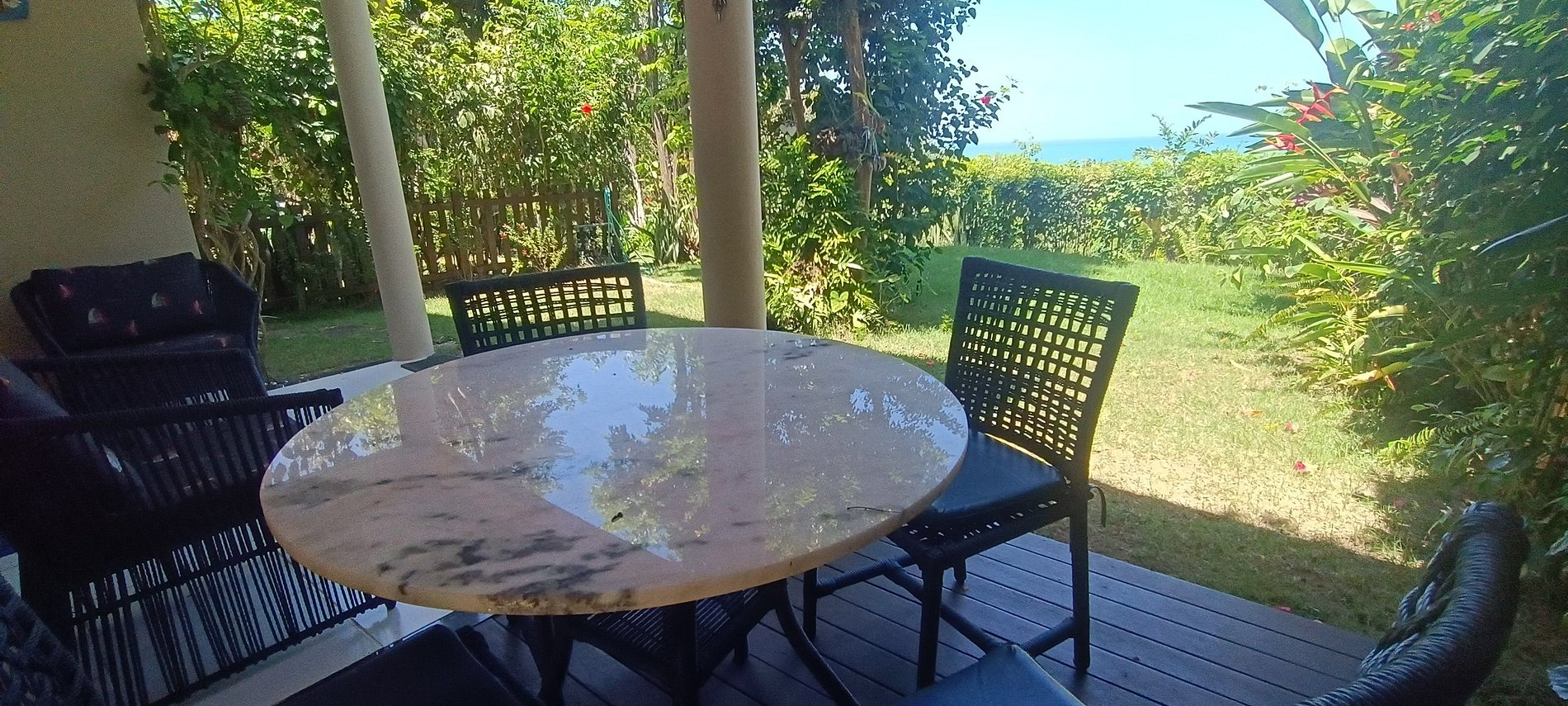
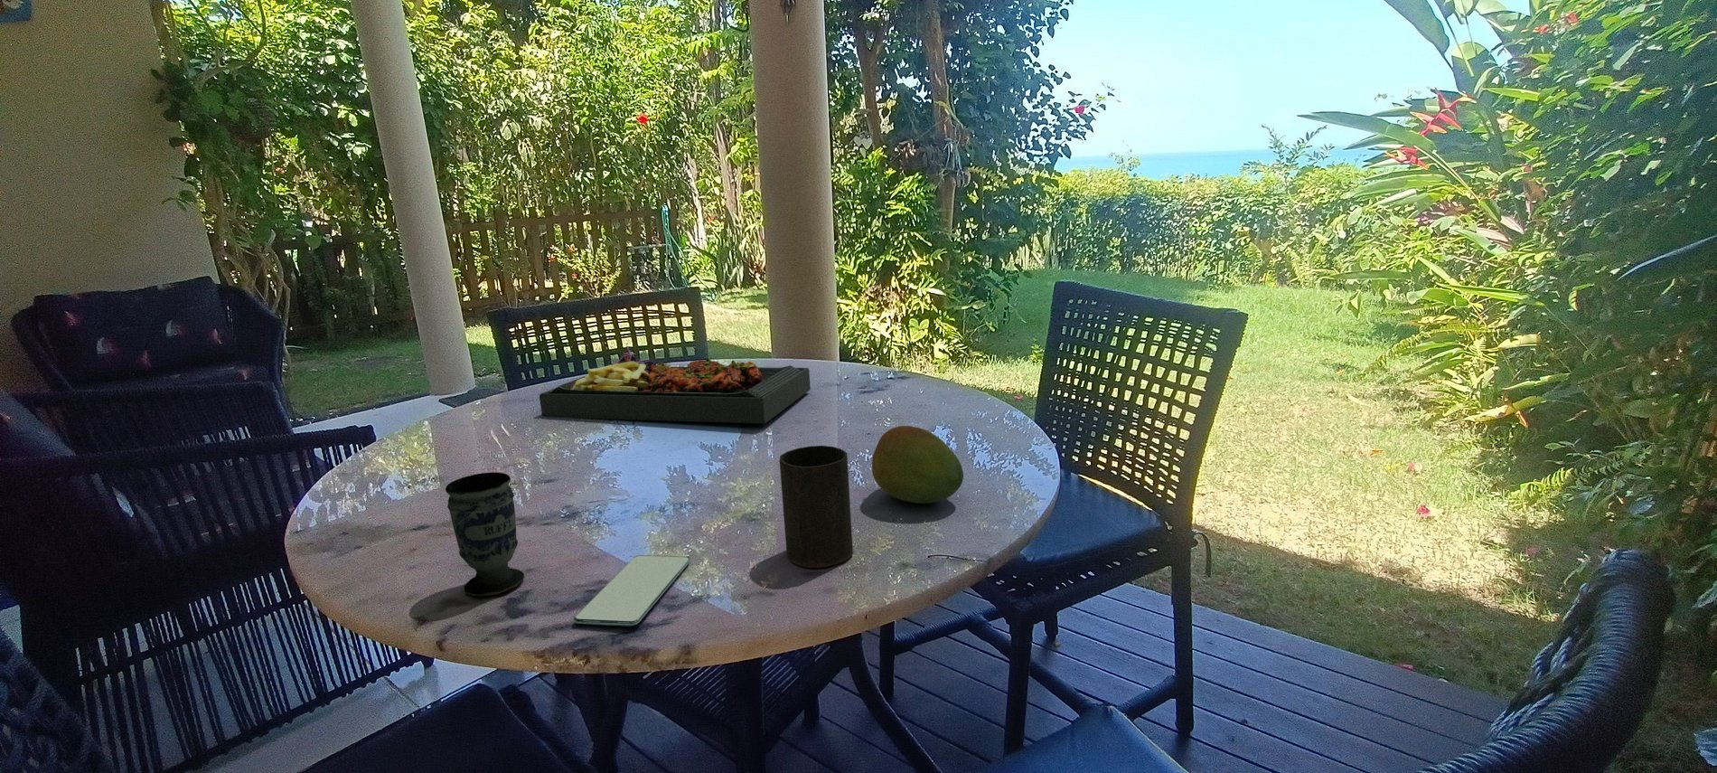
+ cup [779,445,854,568]
+ smartphone [573,554,691,626]
+ cup [445,471,525,597]
+ food platter [539,345,811,425]
+ fruit [872,425,965,505]
